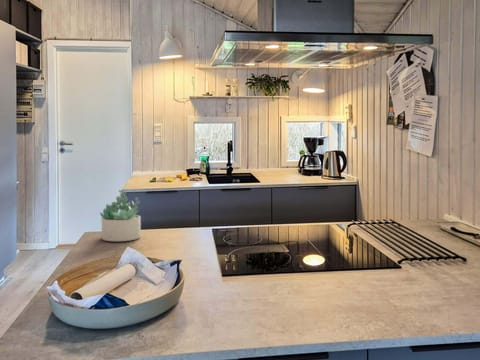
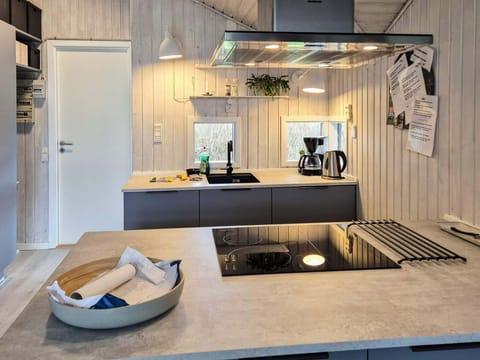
- succulent plant [99,189,142,242]
